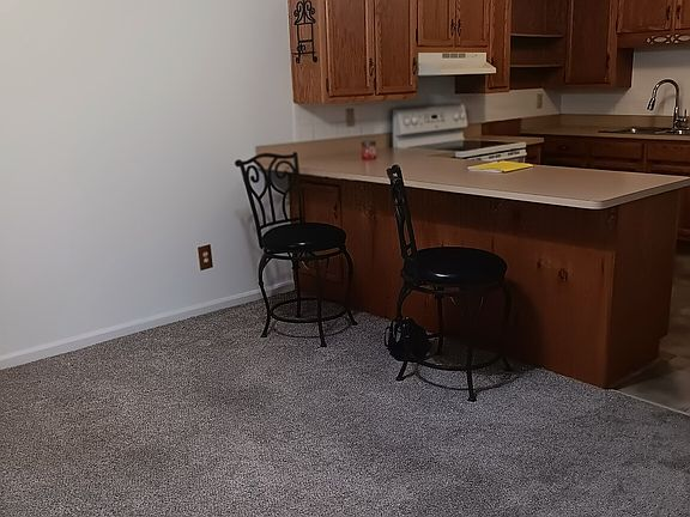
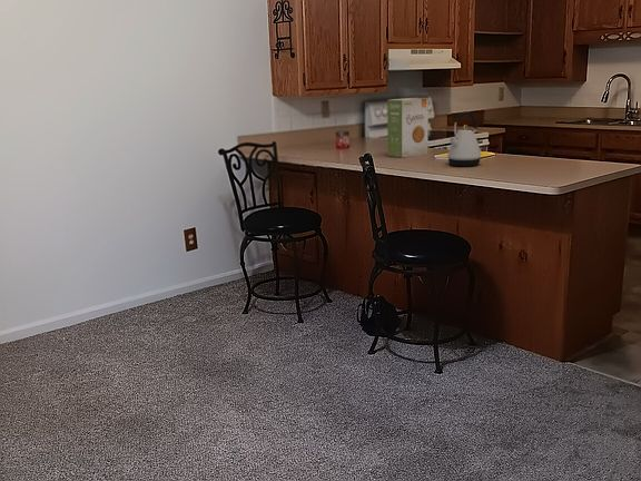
+ food box [386,97,430,158]
+ kettle [446,110,483,167]
